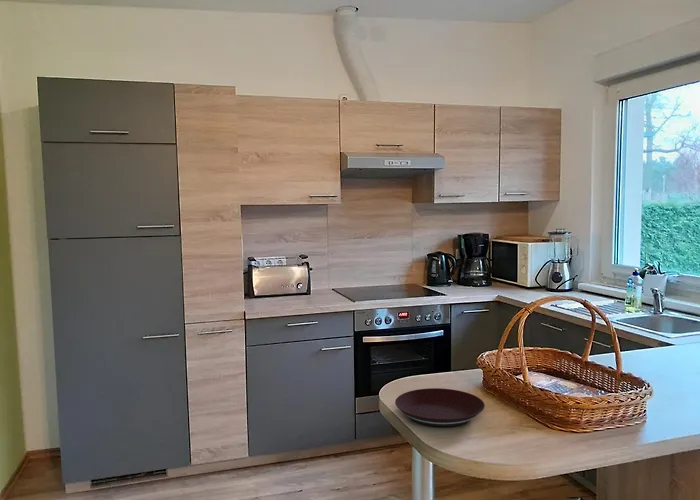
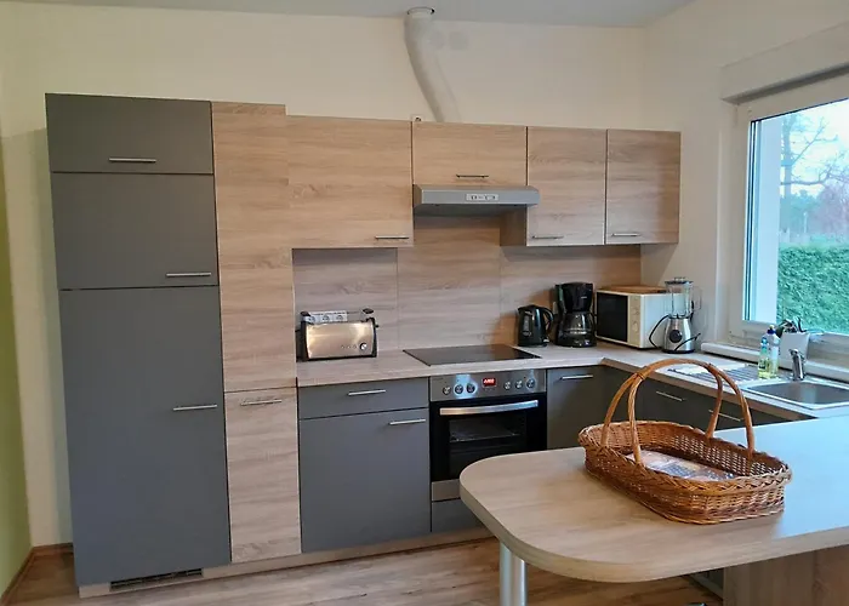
- plate [394,387,486,428]
